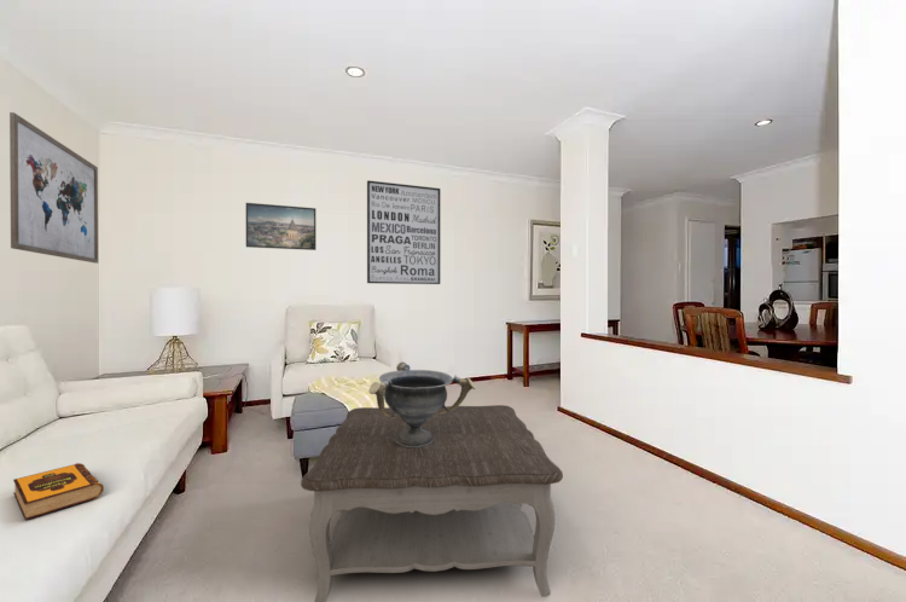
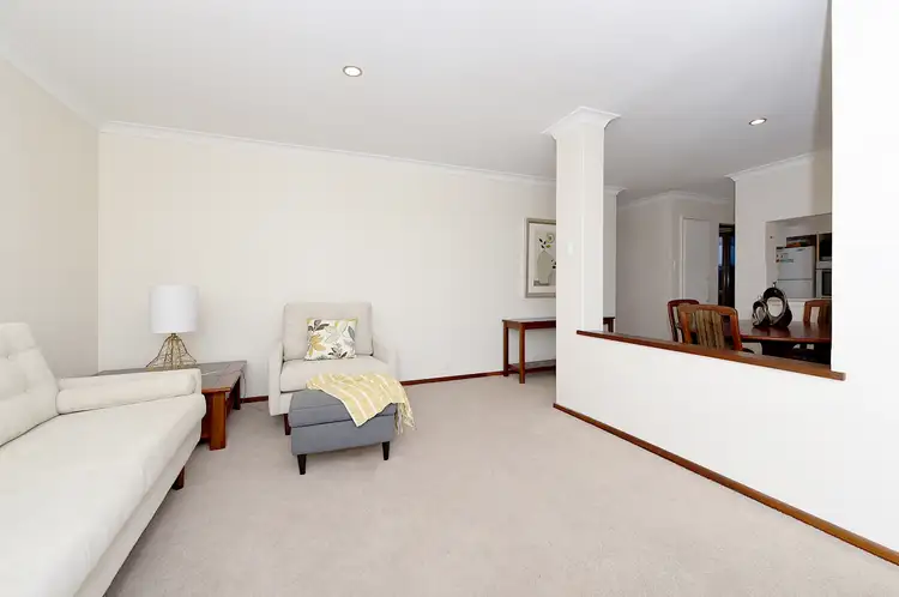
- wall art [366,179,441,285]
- hardback book [12,462,105,521]
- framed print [245,202,318,251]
- decorative bowl [367,360,476,447]
- wall art [8,111,99,265]
- coffee table [300,404,564,602]
